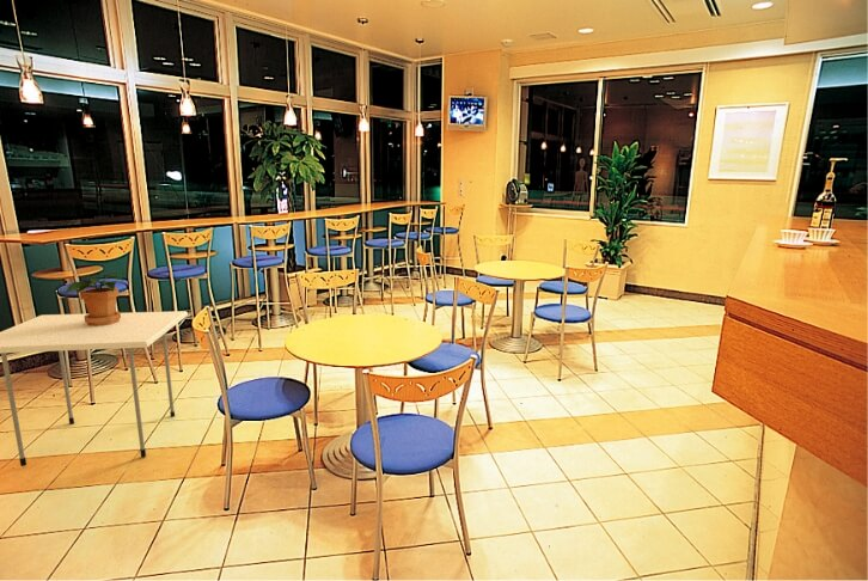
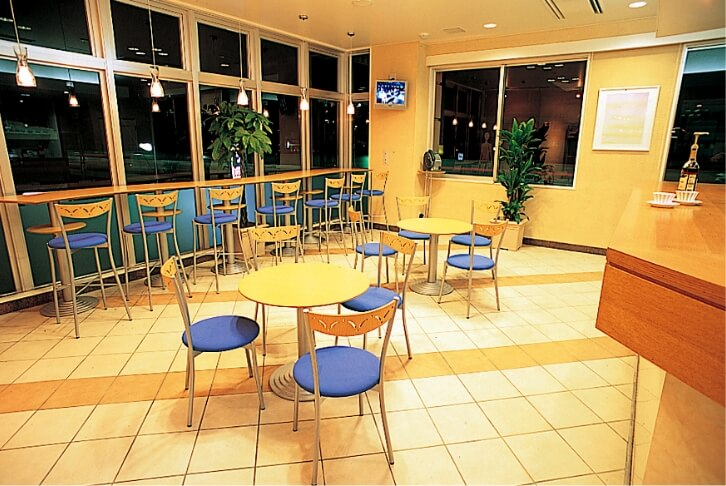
- dining table [0,310,189,467]
- potted plant [65,274,124,326]
